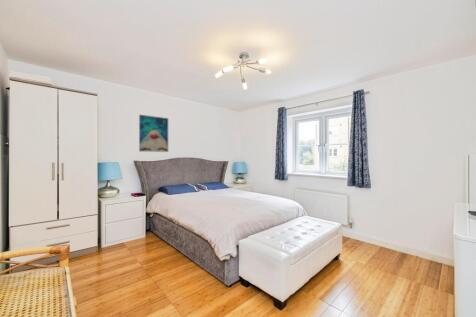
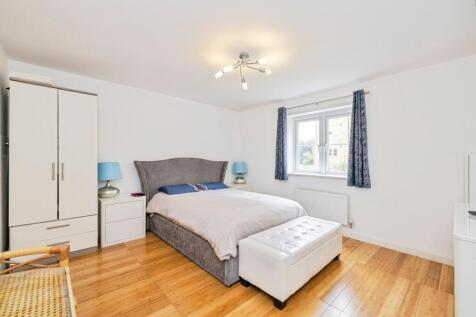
- wall art [138,114,169,153]
